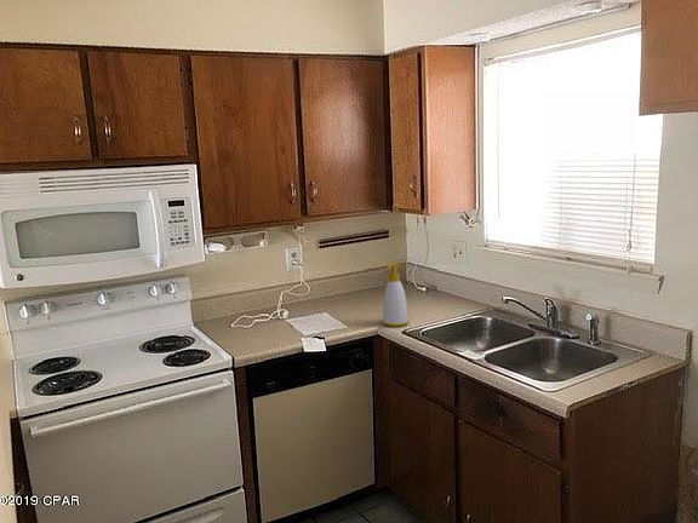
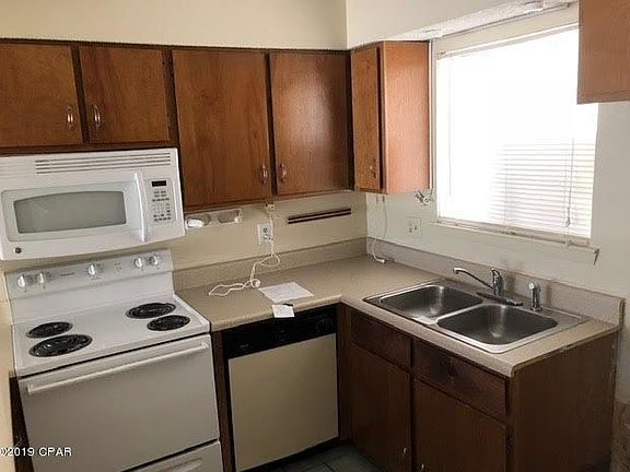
- soap bottle [382,263,410,328]
